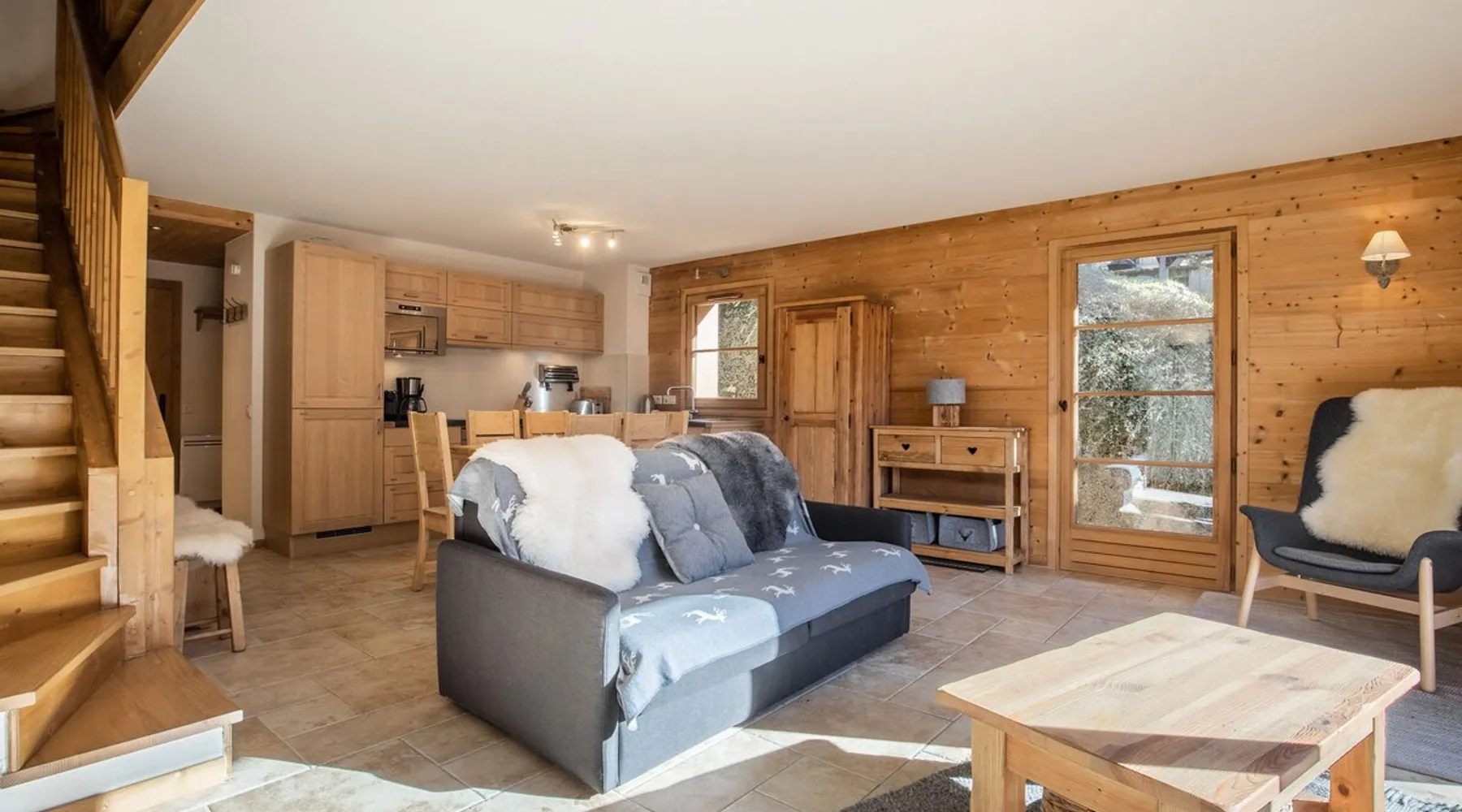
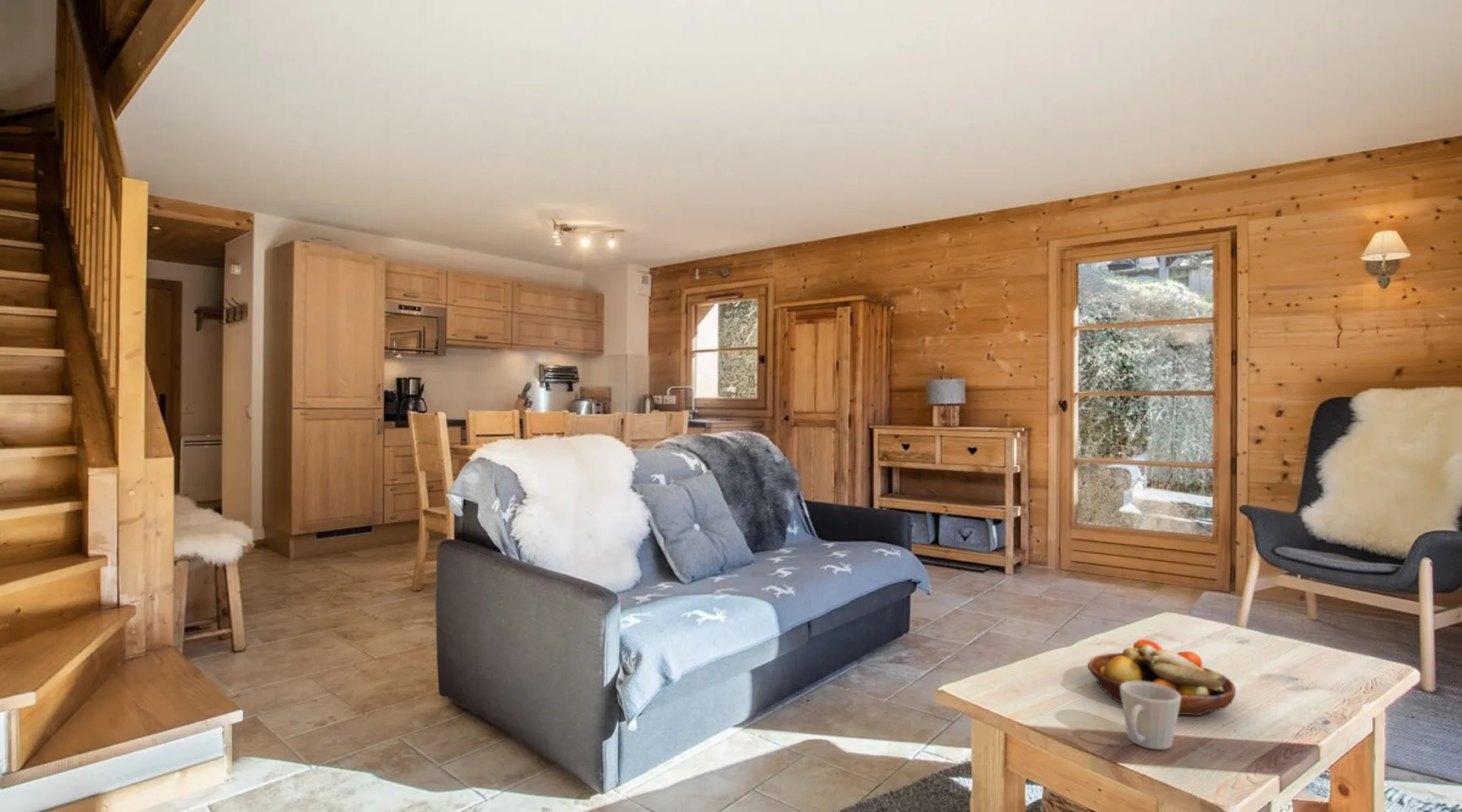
+ mug [1120,681,1181,750]
+ fruit bowl [1087,638,1236,716]
